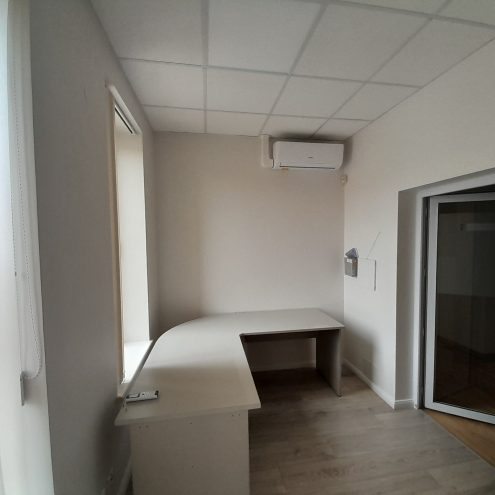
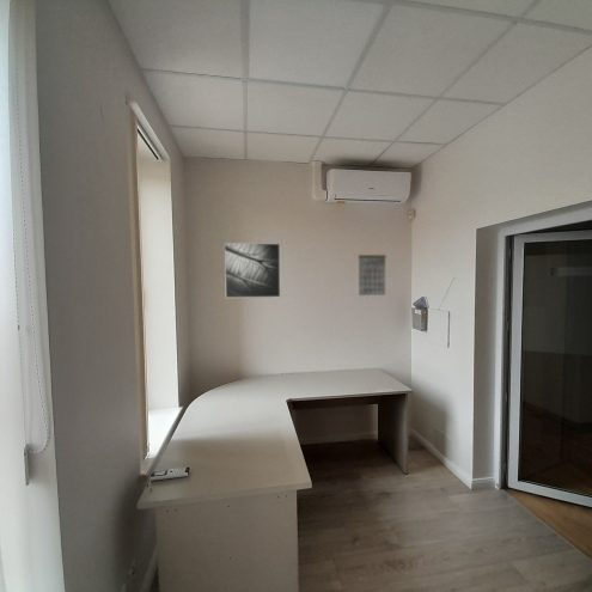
+ calendar [358,249,387,297]
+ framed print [224,242,281,299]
